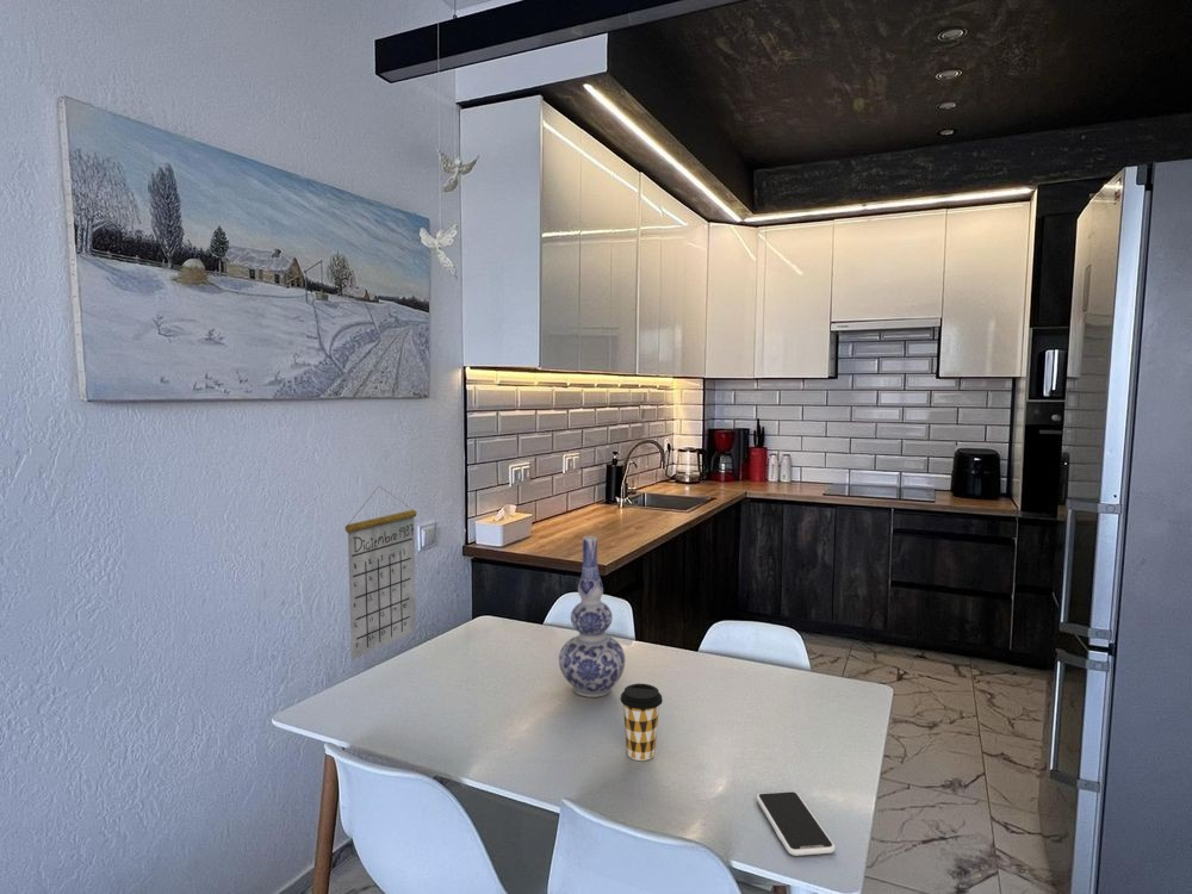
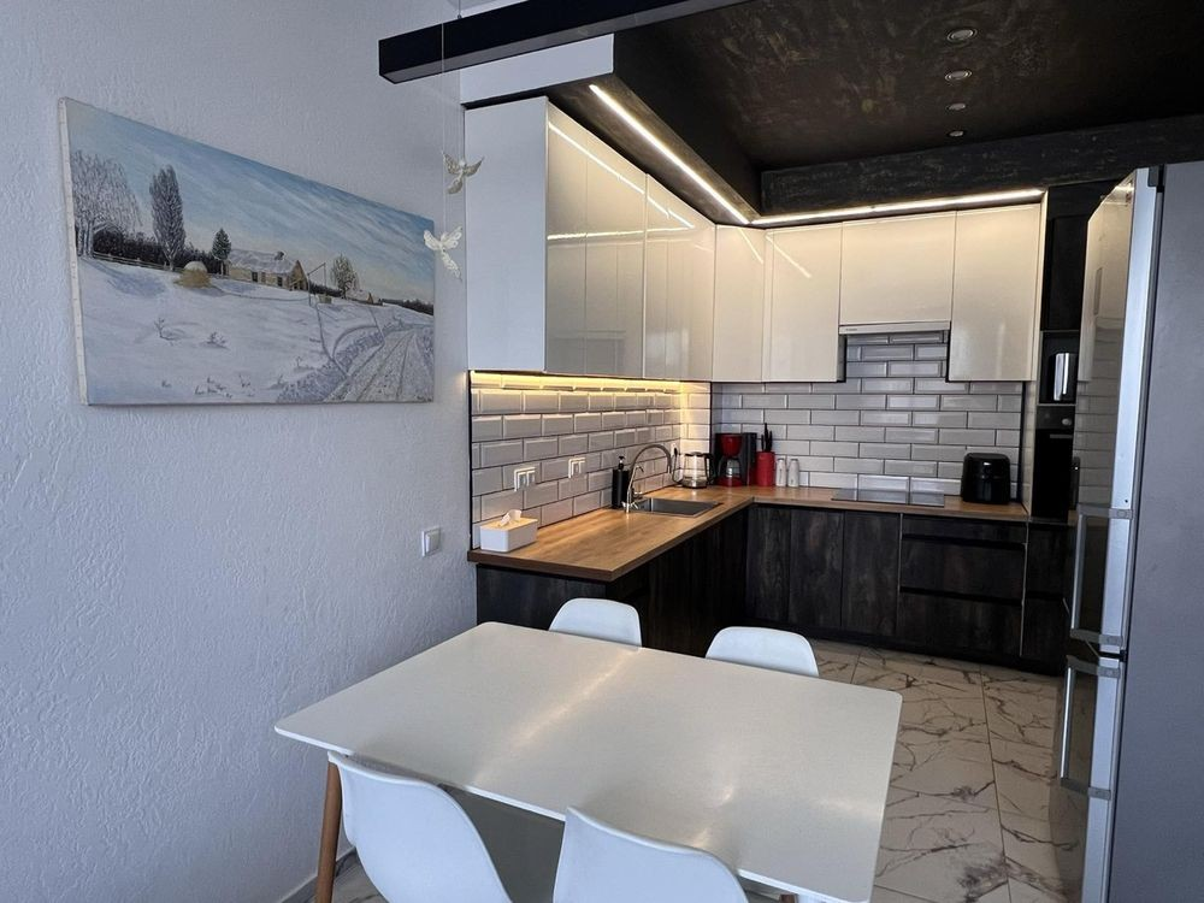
- vase [558,535,626,699]
- smartphone [756,790,837,857]
- calendar [344,485,418,662]
- coffee cup [619,683,664,762]
